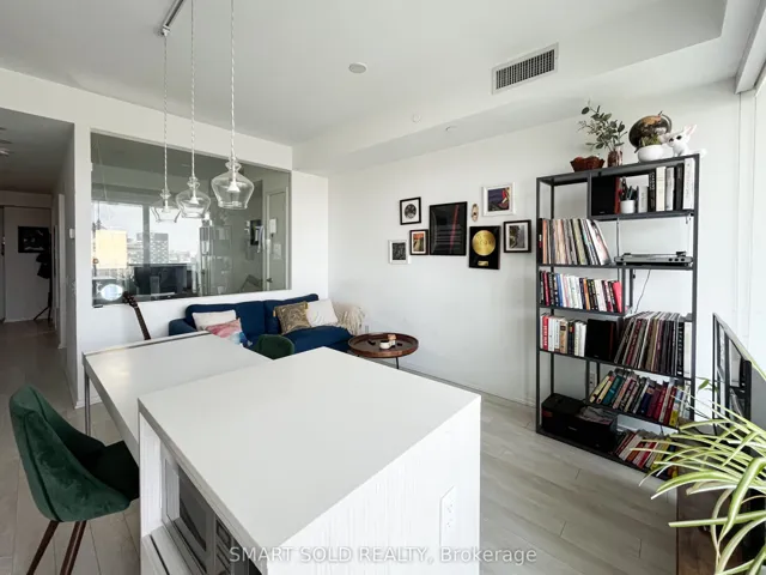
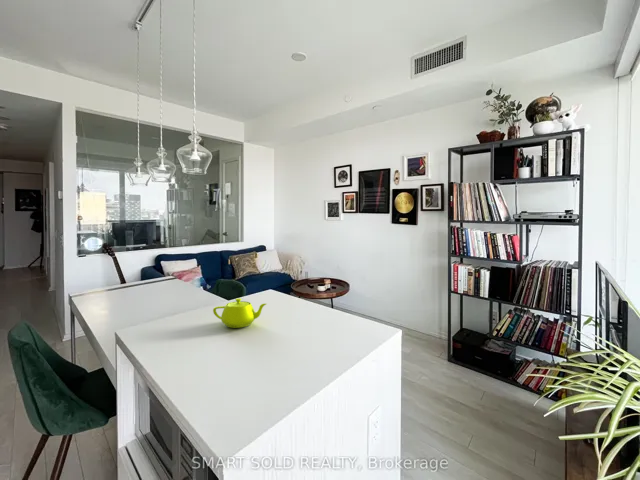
+ teapot [212,297,267,329]
